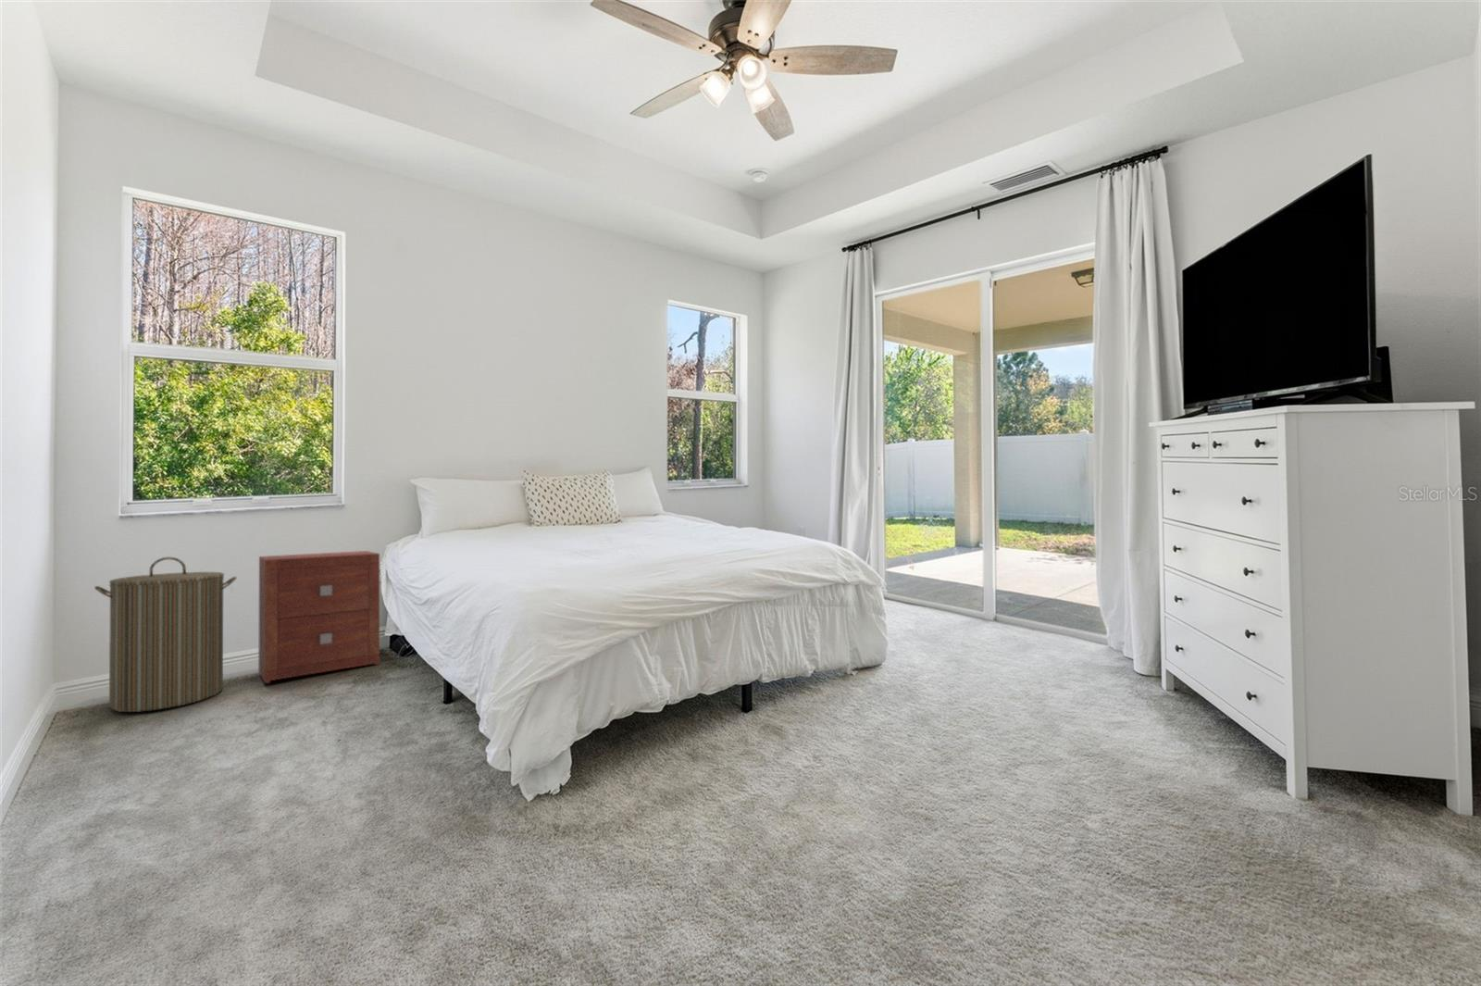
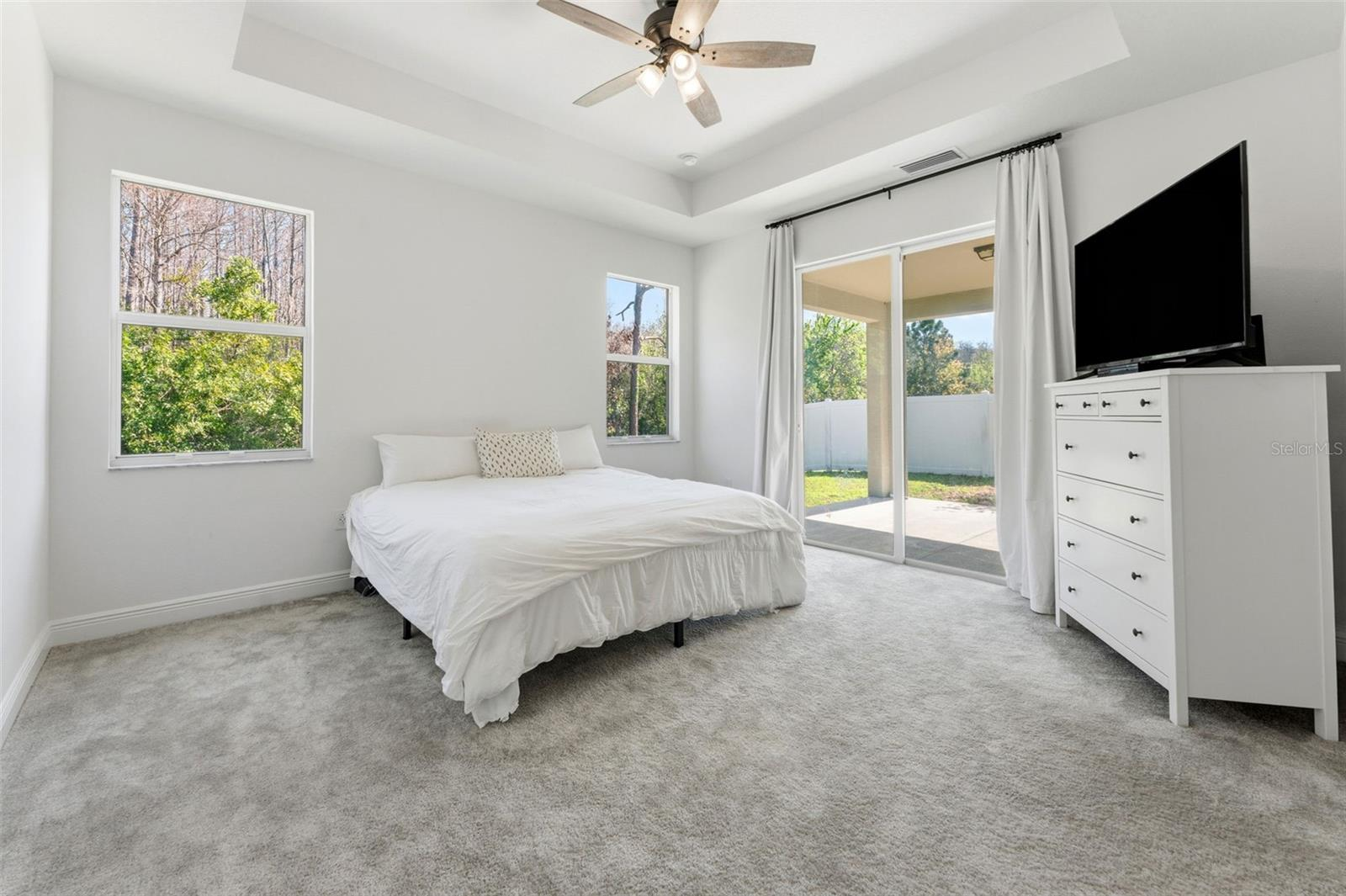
- nightstand [257,550,381,684]
- laundry hamper [94,557,237,713]
